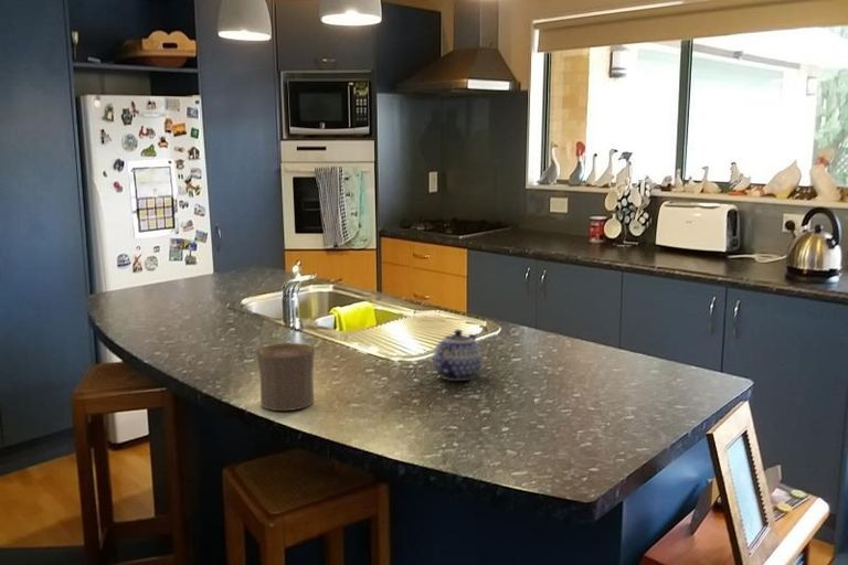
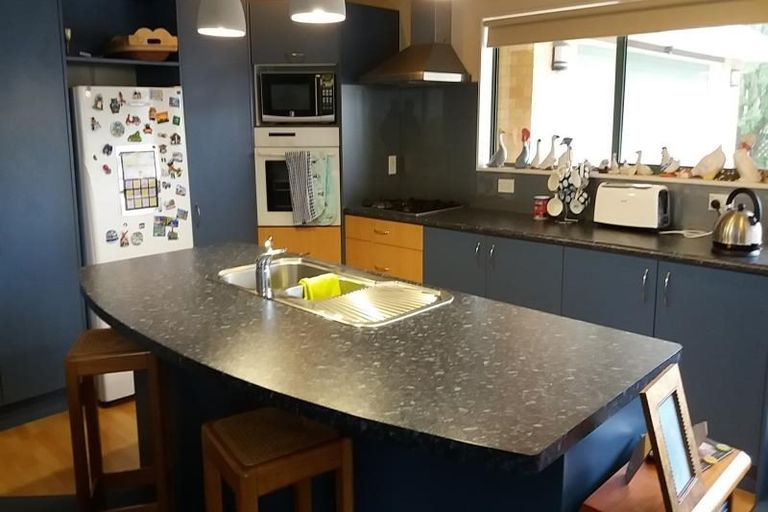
- teapot [433,329,483,382]
- cup [255,342,316,412]
